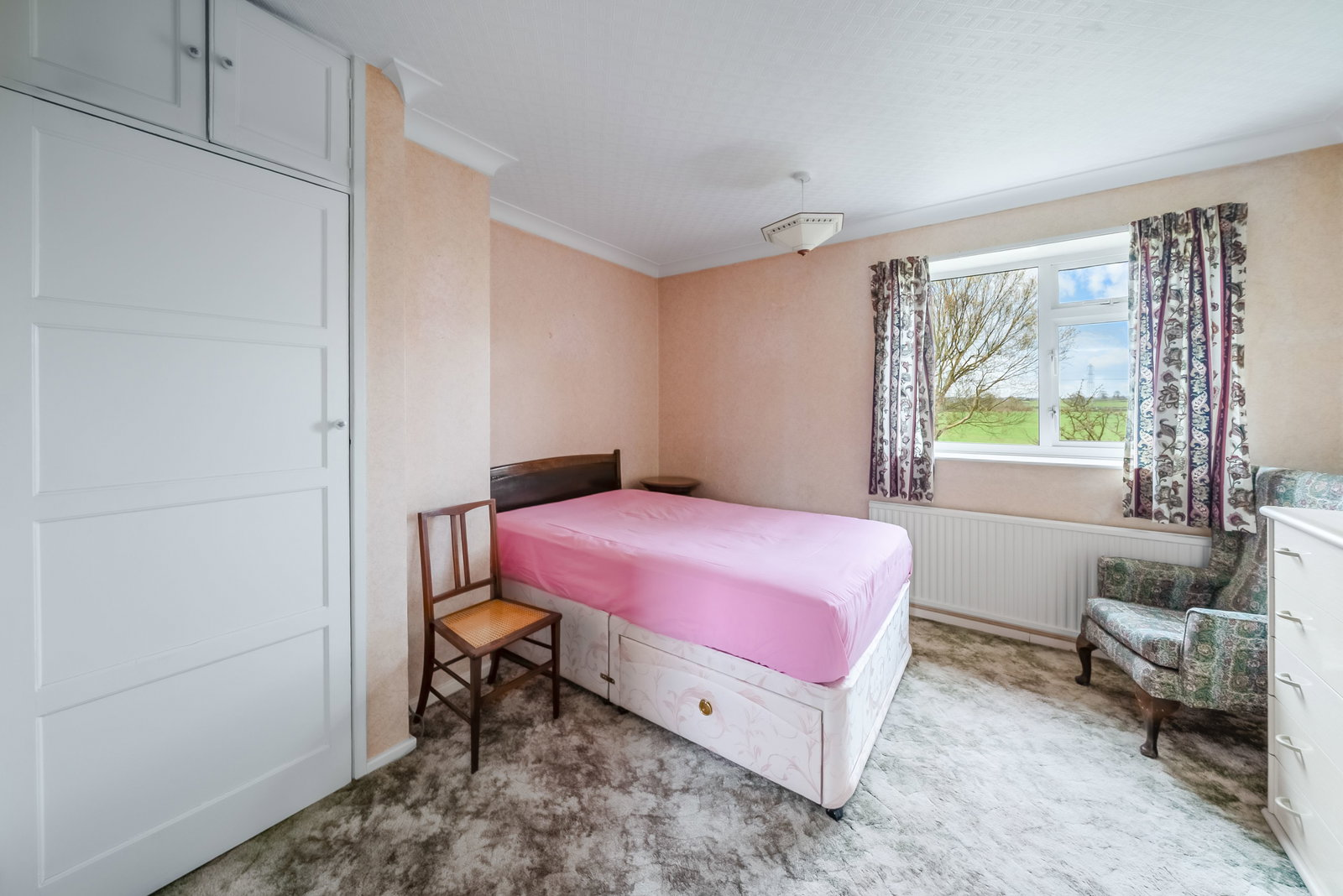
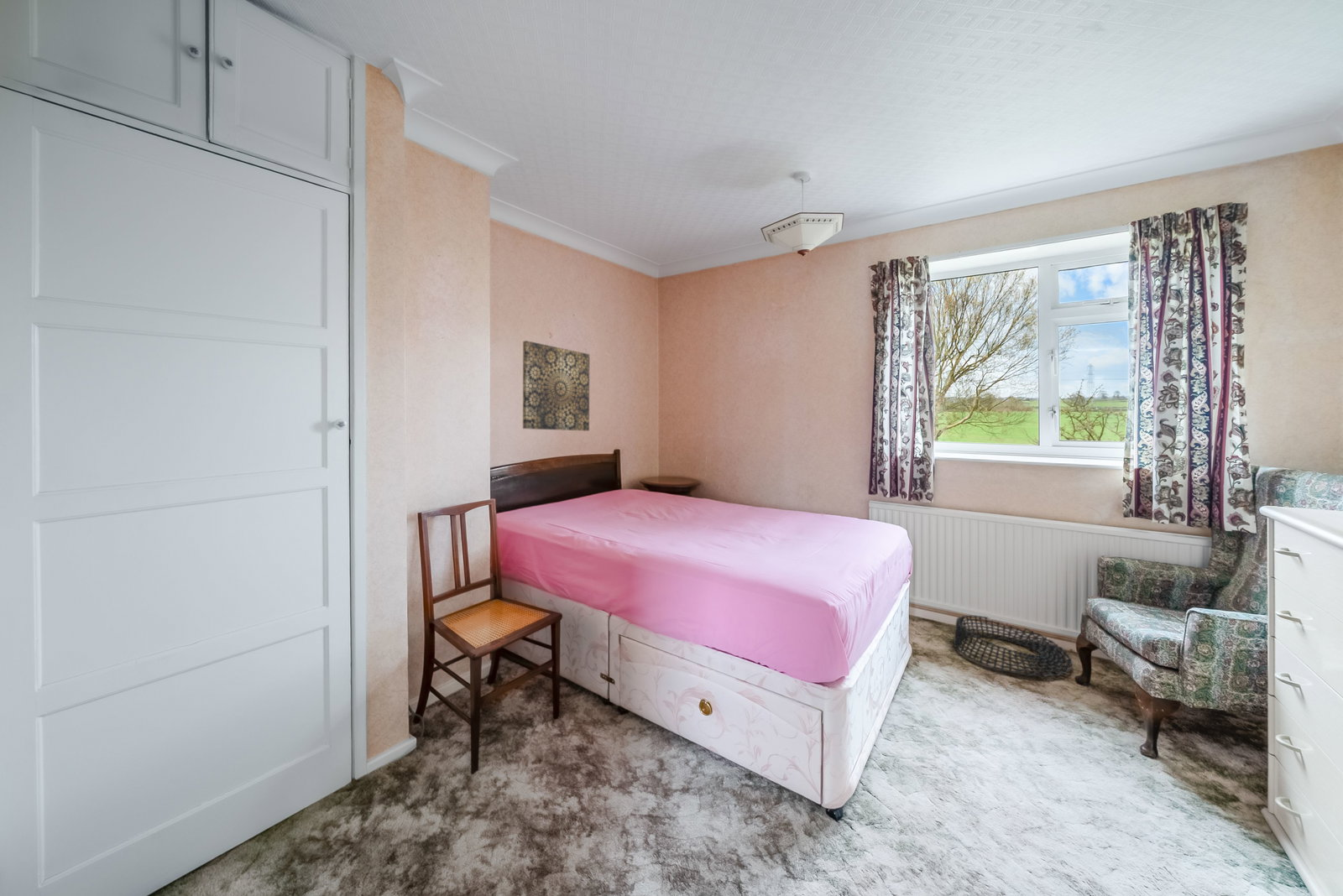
+ wall art [522,340,590,431]
+ basket [953,615,1074,678]
